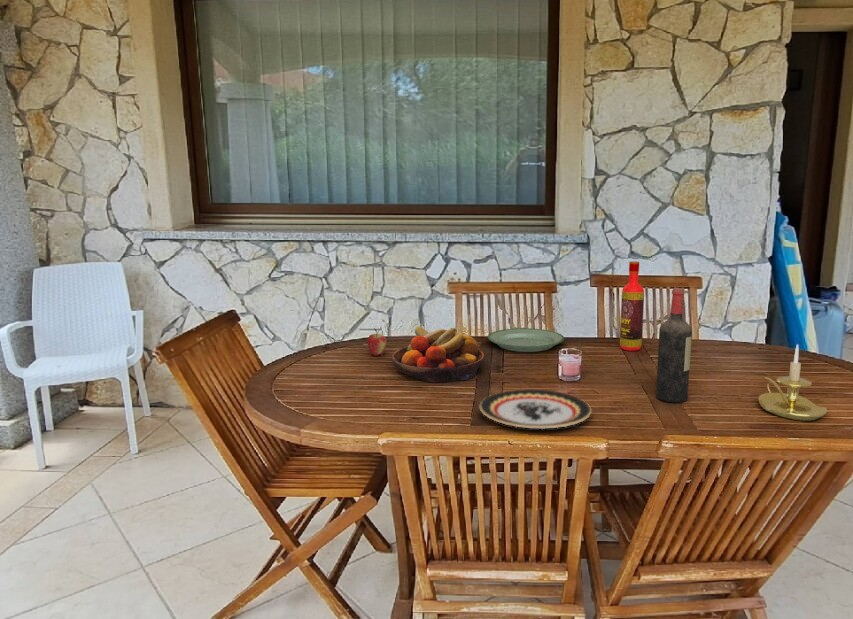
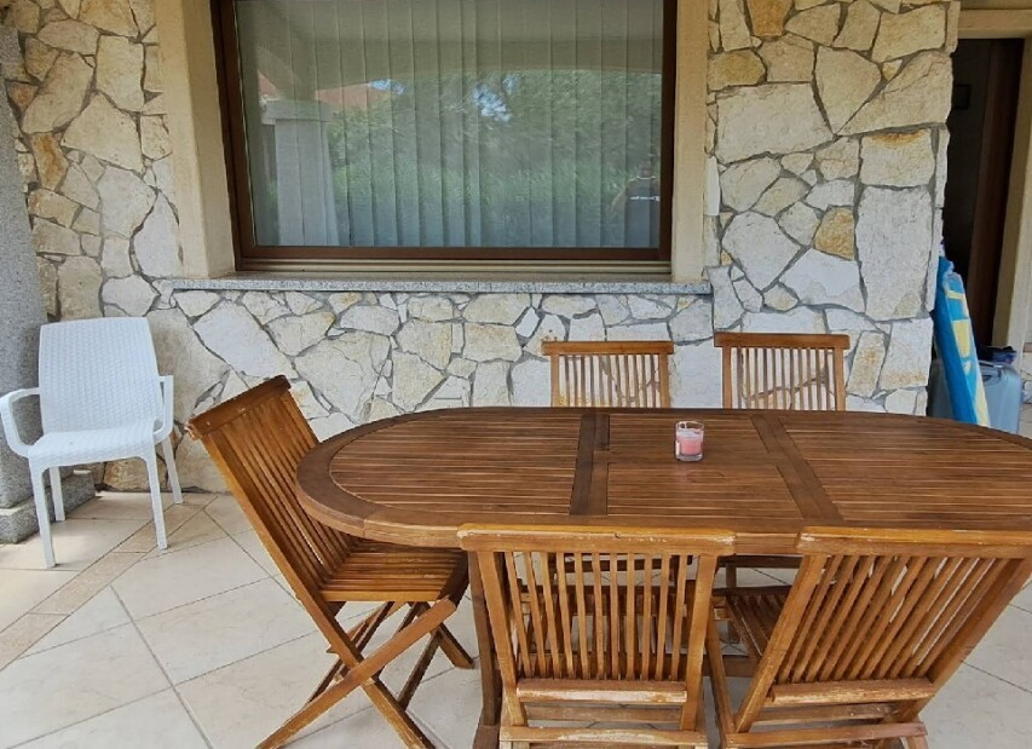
- wine bottle [655,287,693,403]
- bottle [619,260,645,352]
- fruit bowl [391,325,486,383]
- plate [487,327,565,353]
- candle holder [757,343,828,422]
- plate [478,388,593,430]
- fruit [366,327,388,357]
